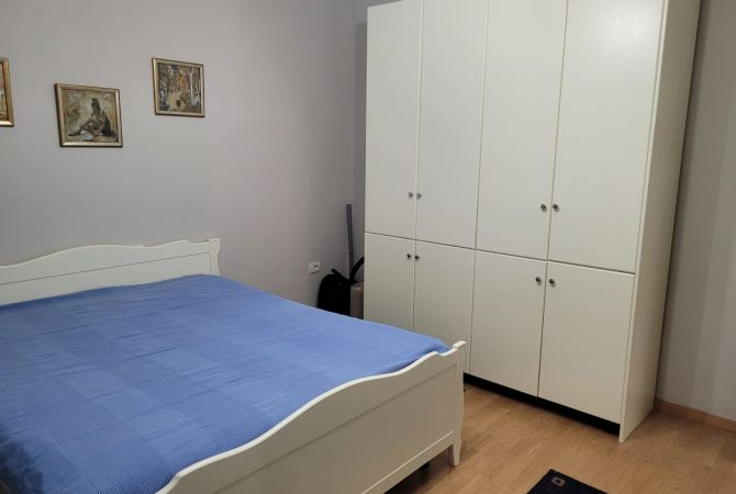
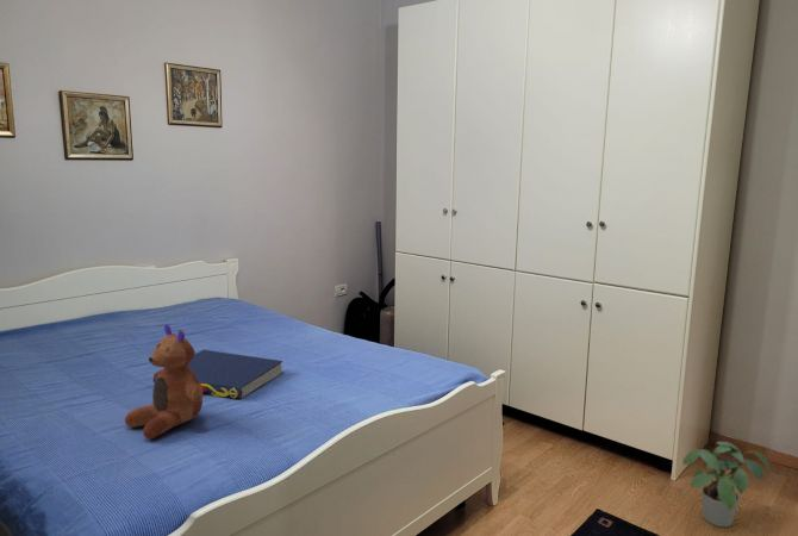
+ toy [124,323,204,440]
+ potted plant [681,441,772,528]
+ book [152,349,283,400]
